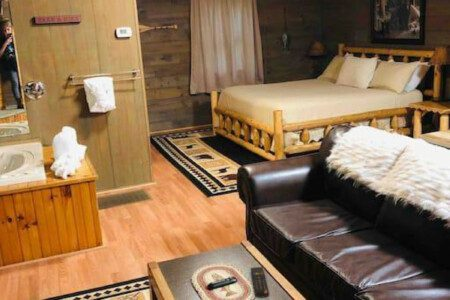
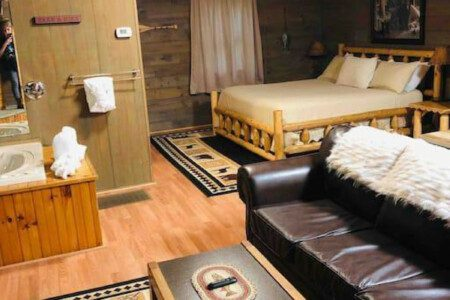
- remote control [250,266,270,299]
